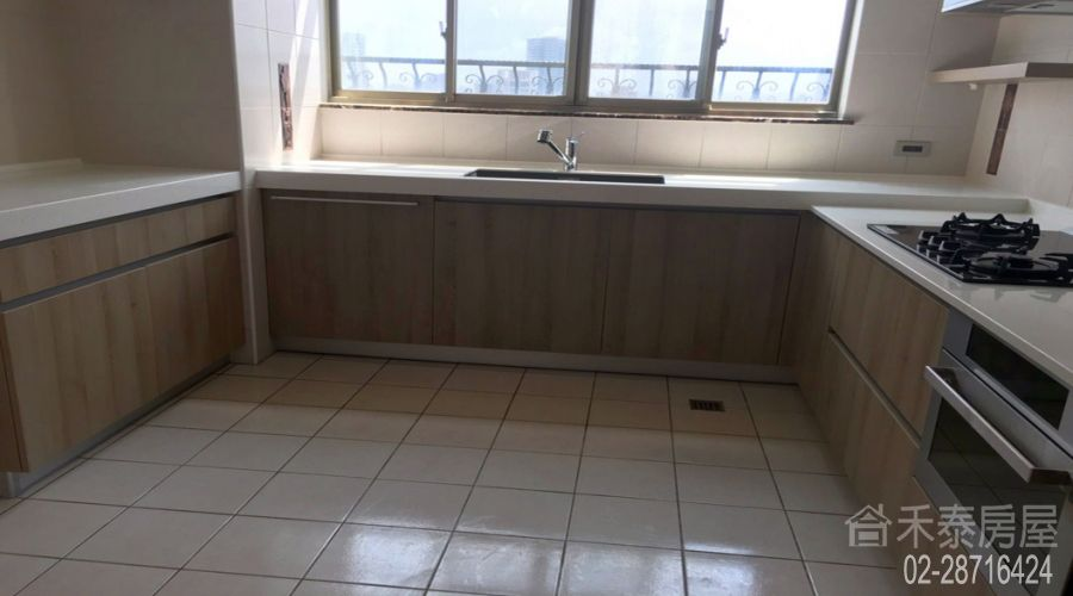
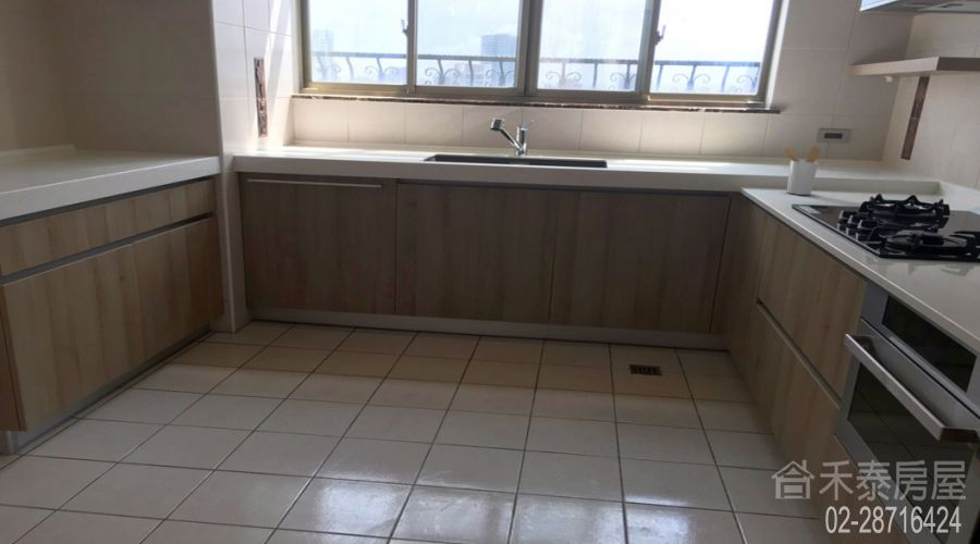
+ utensil holder [781,145,822,196]
